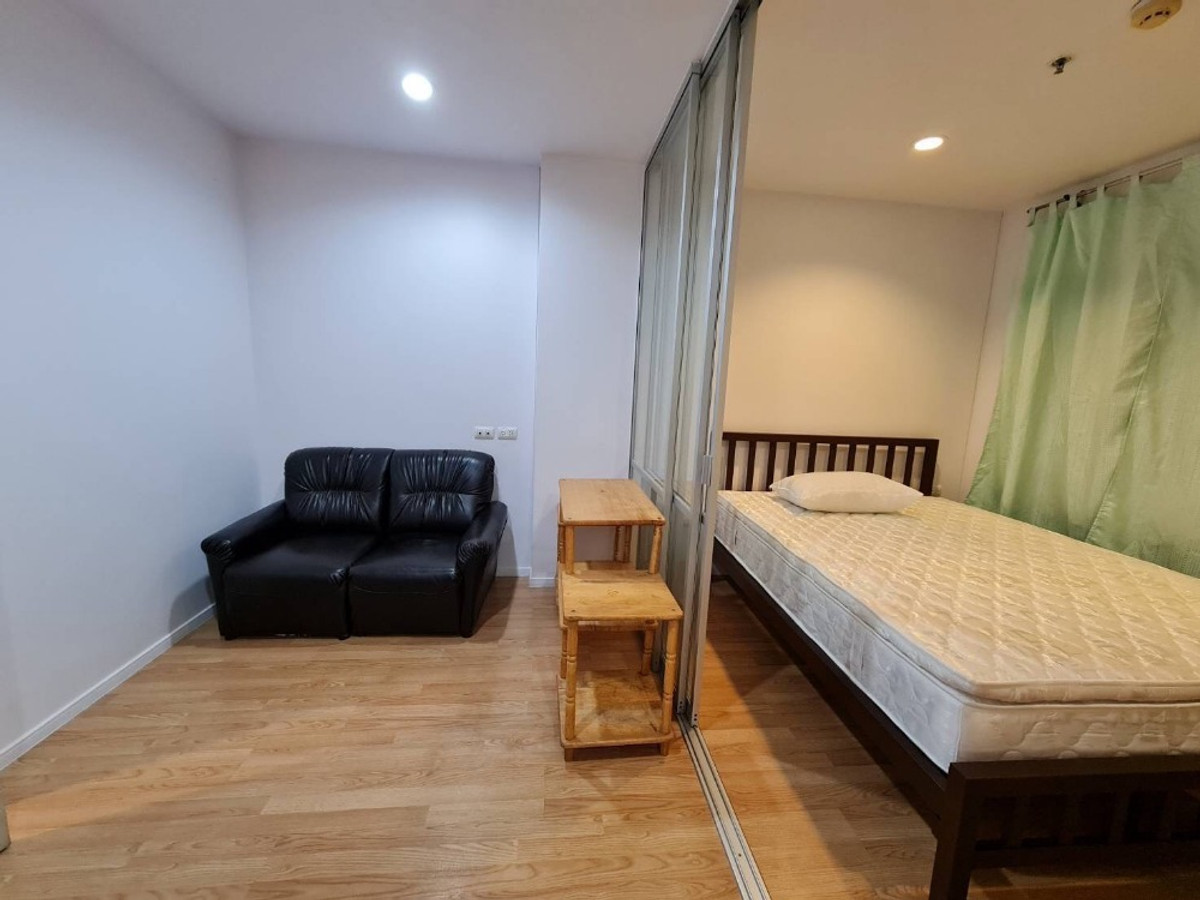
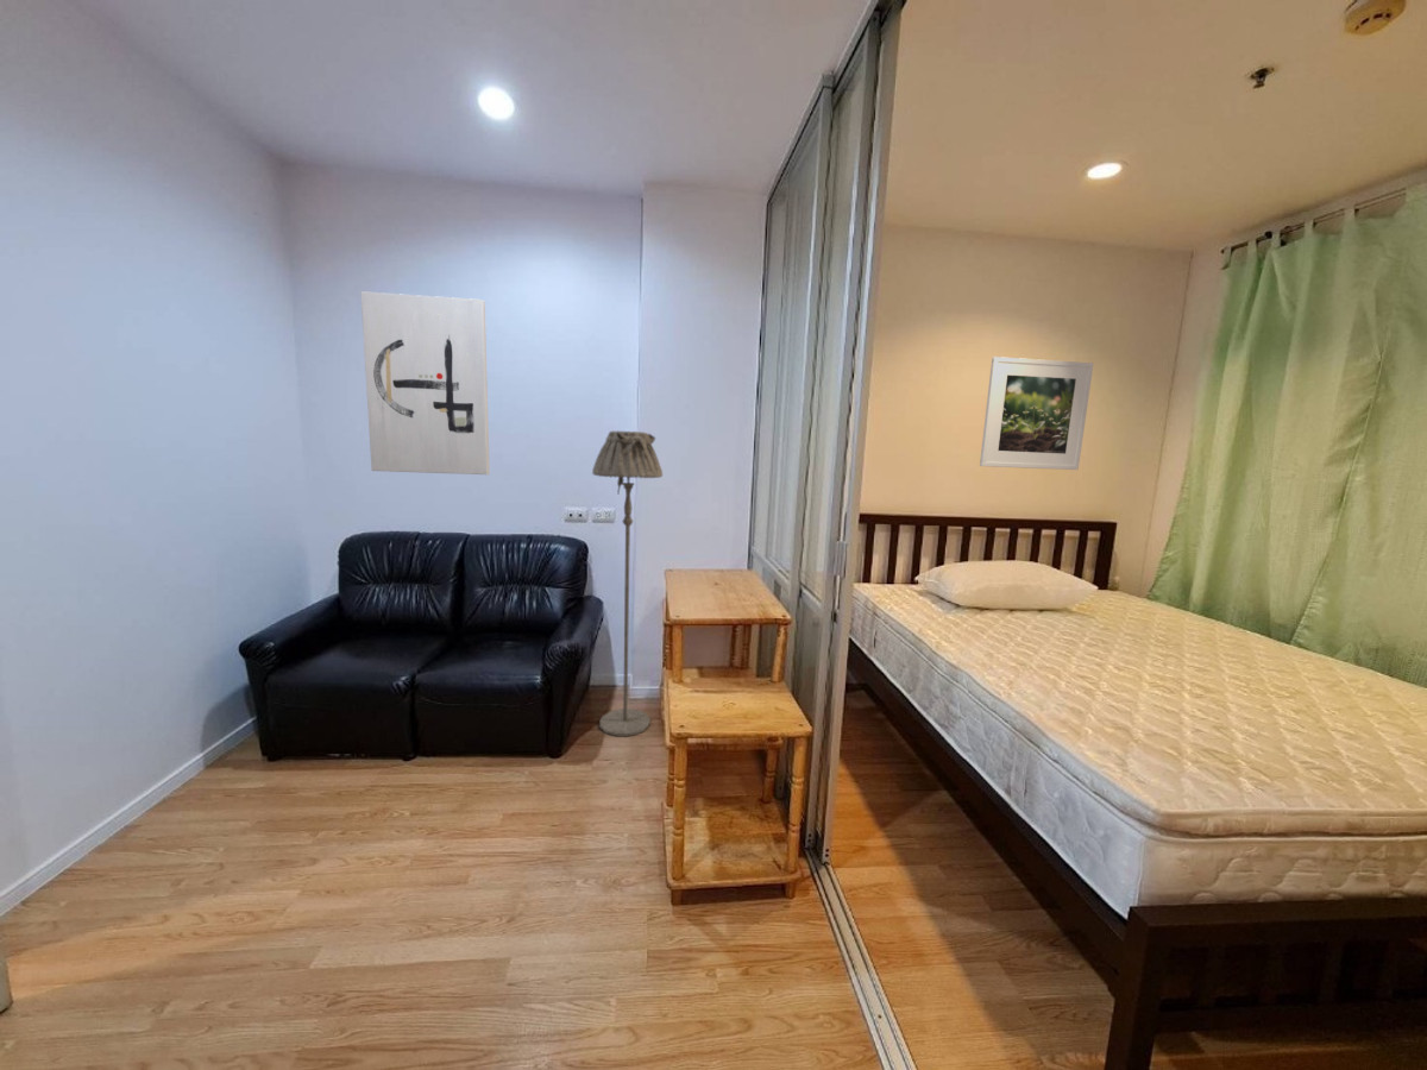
+ wall art [359,290,491,476]
+ floor lamp [591,429,664,737]
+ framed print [979,355,1094,471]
